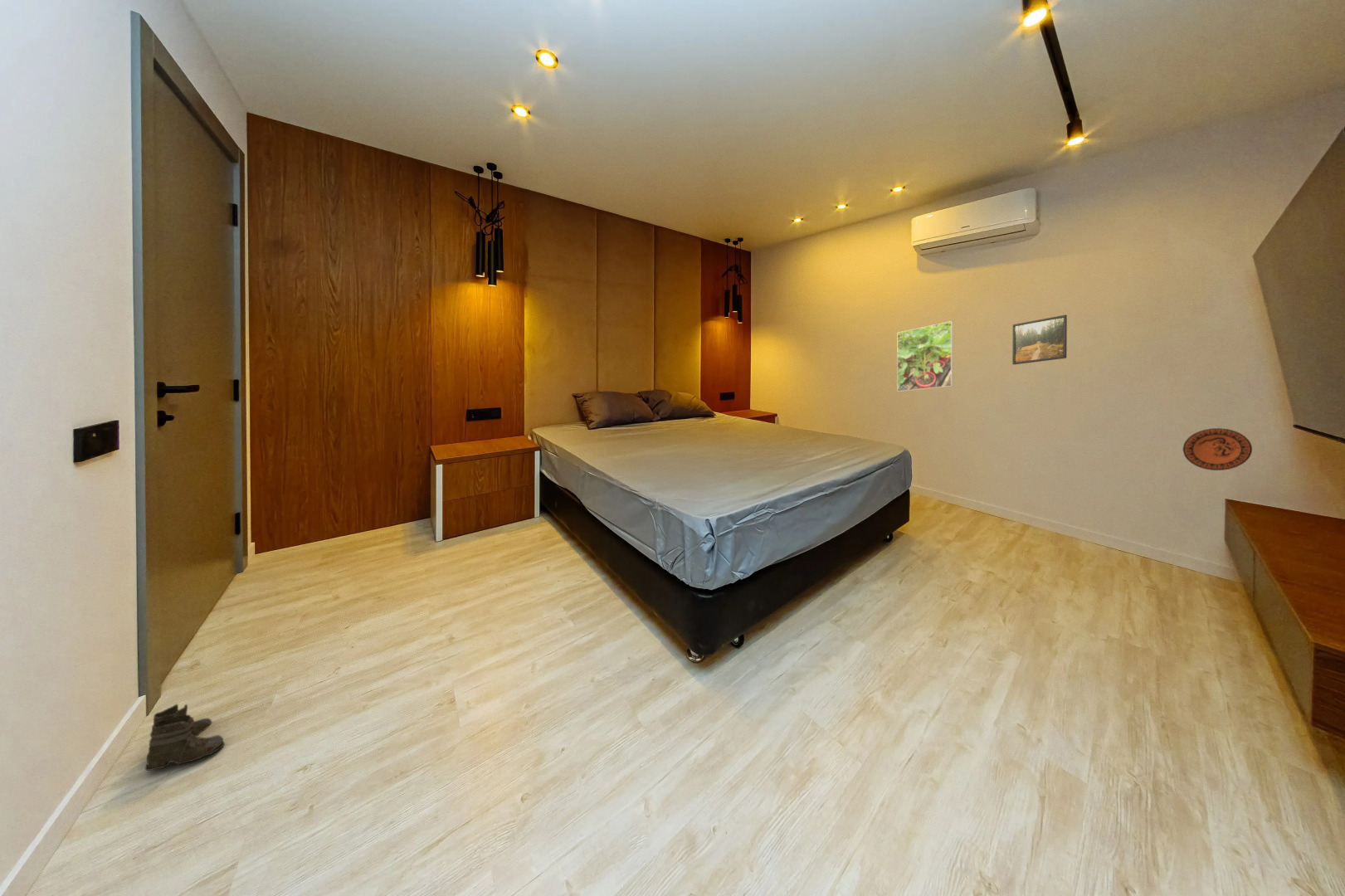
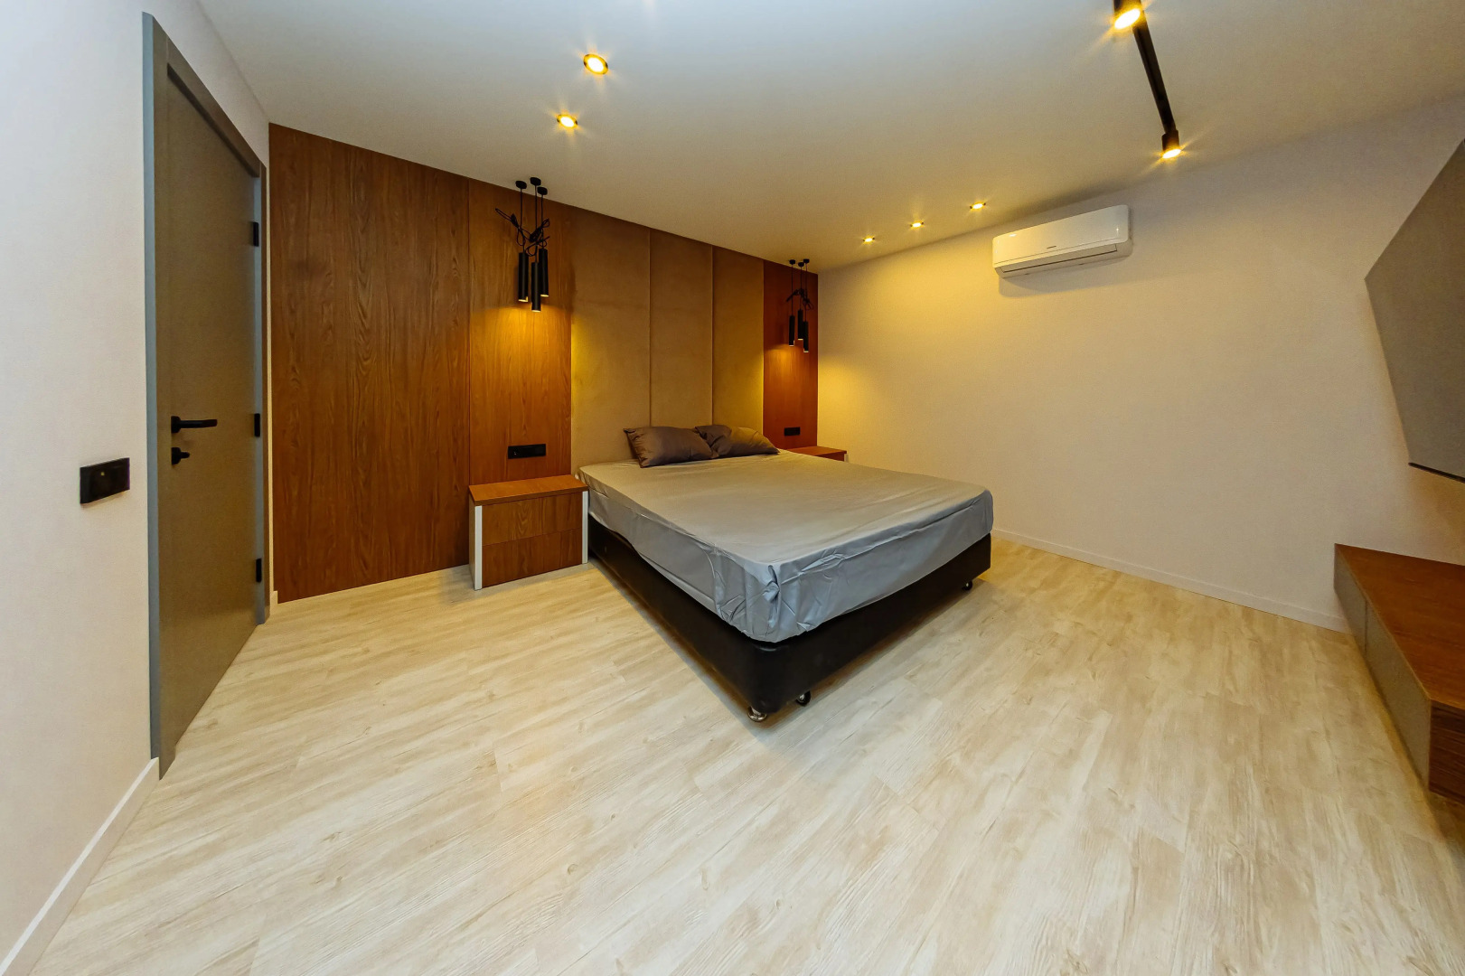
- boots [144,704,226,777]
- decorative plate [1182,427,1253,471]
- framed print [1011,314,1068,365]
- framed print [896,320,954,392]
